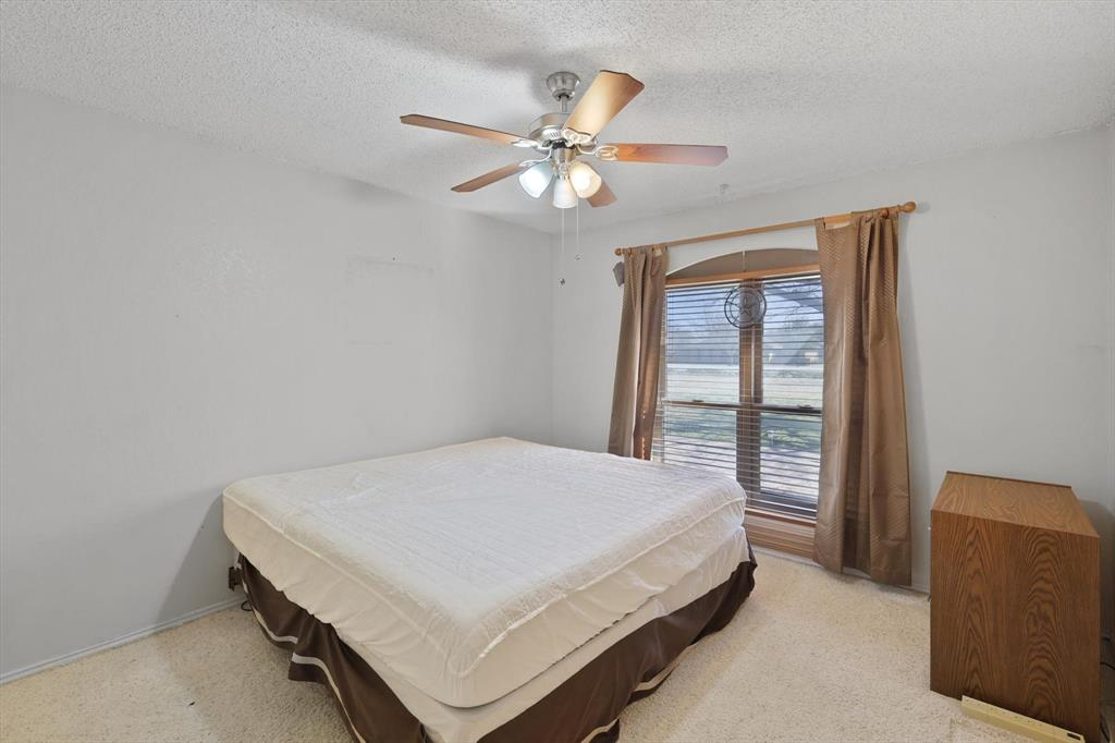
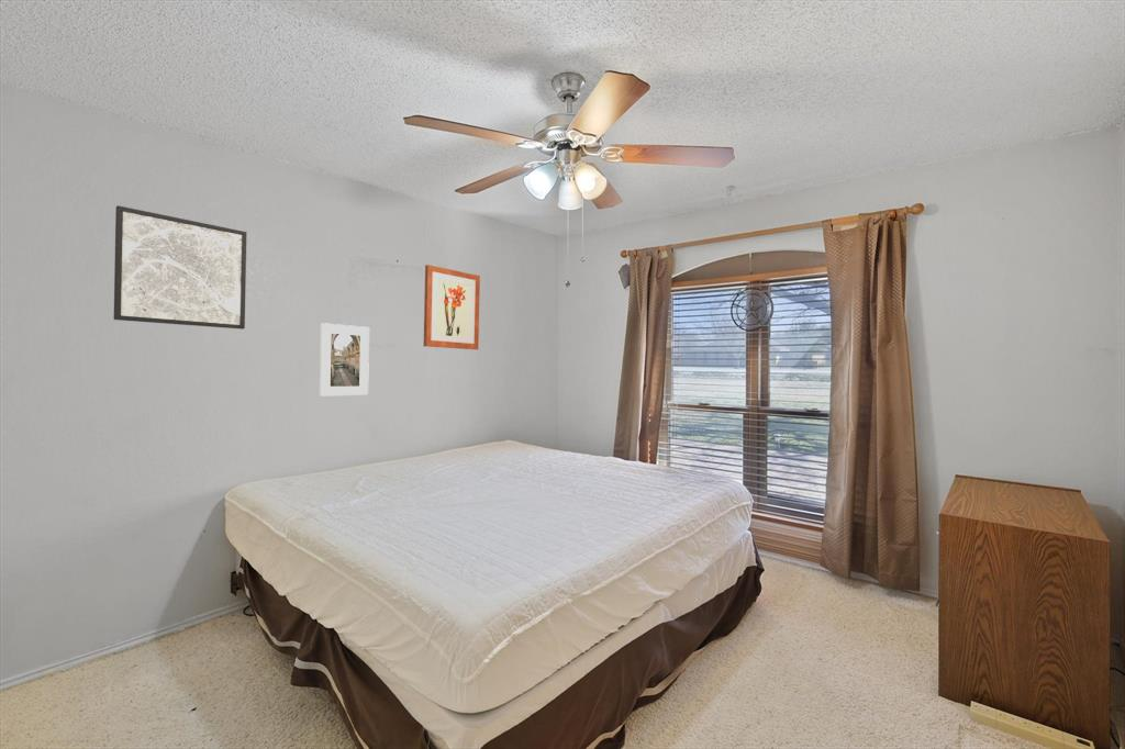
+ wall art [113,204,247,331]
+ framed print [319,322,370,396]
+ wall art [423,264,481,350]
